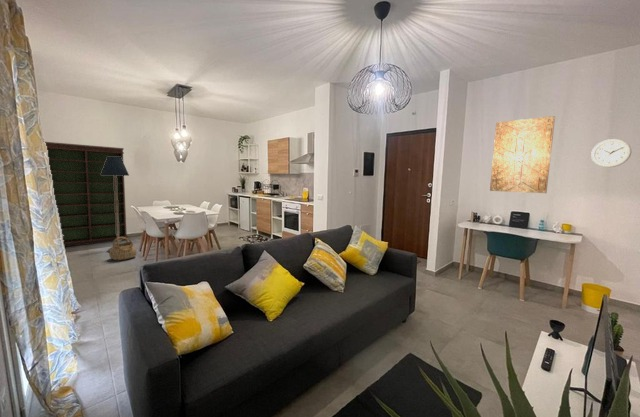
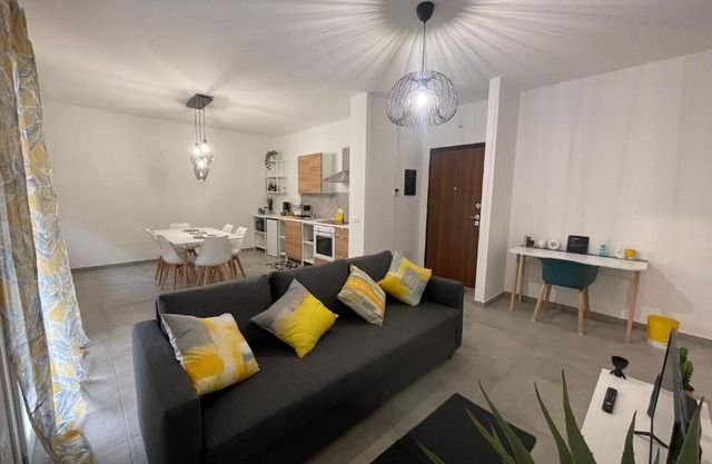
- floor lamp [101,157,130,253]
- wall art [489,115,556,194]
- basket [108,237,138,261]
- bookshelf [44,141,129,248]
- wall clock [590,138,632,168]
